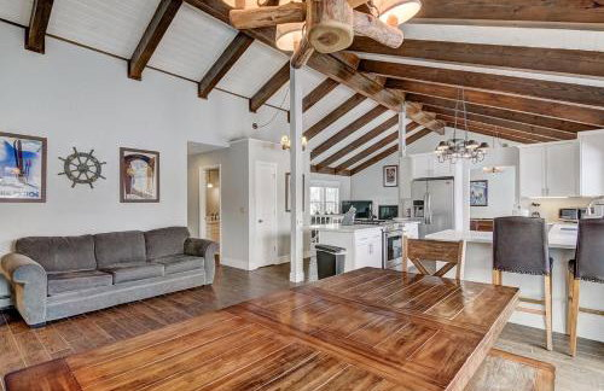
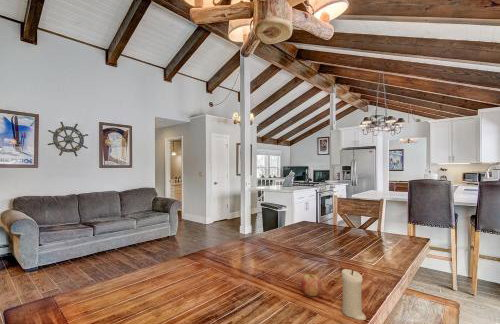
+ fruit [300,271,323,297]
+ candle [341,268,367,321]
